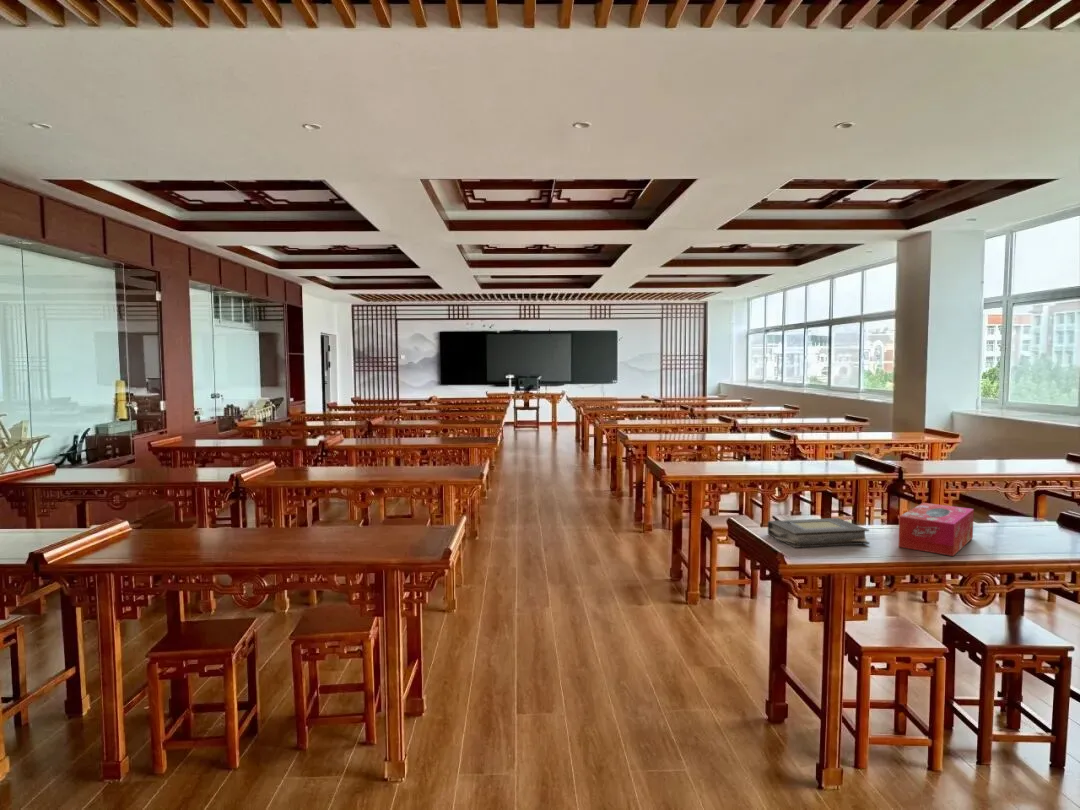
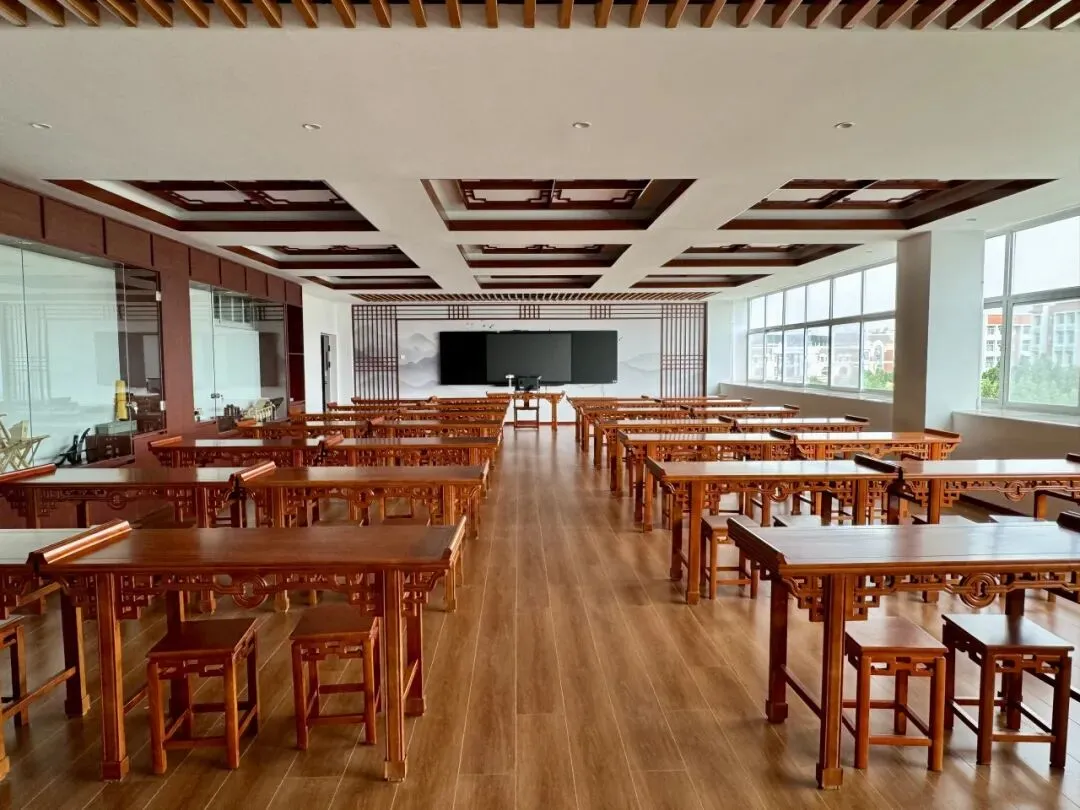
- tissue box [898,502,975,557]
- book [767,517,871,549]
